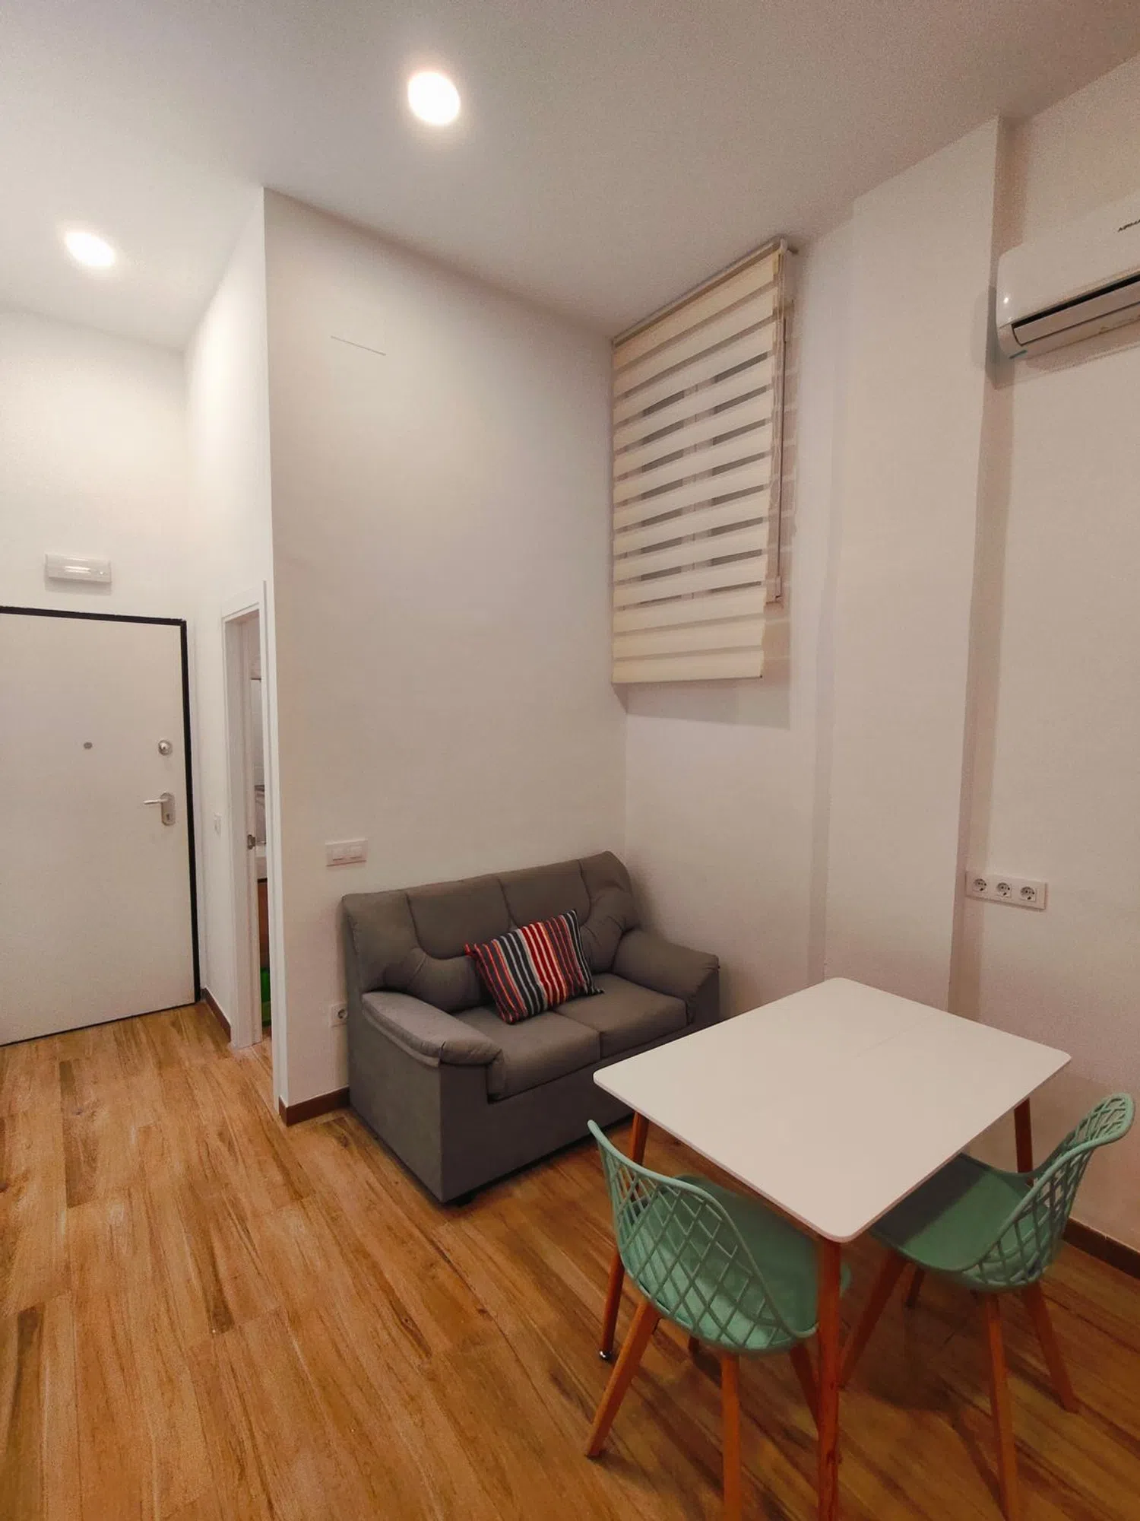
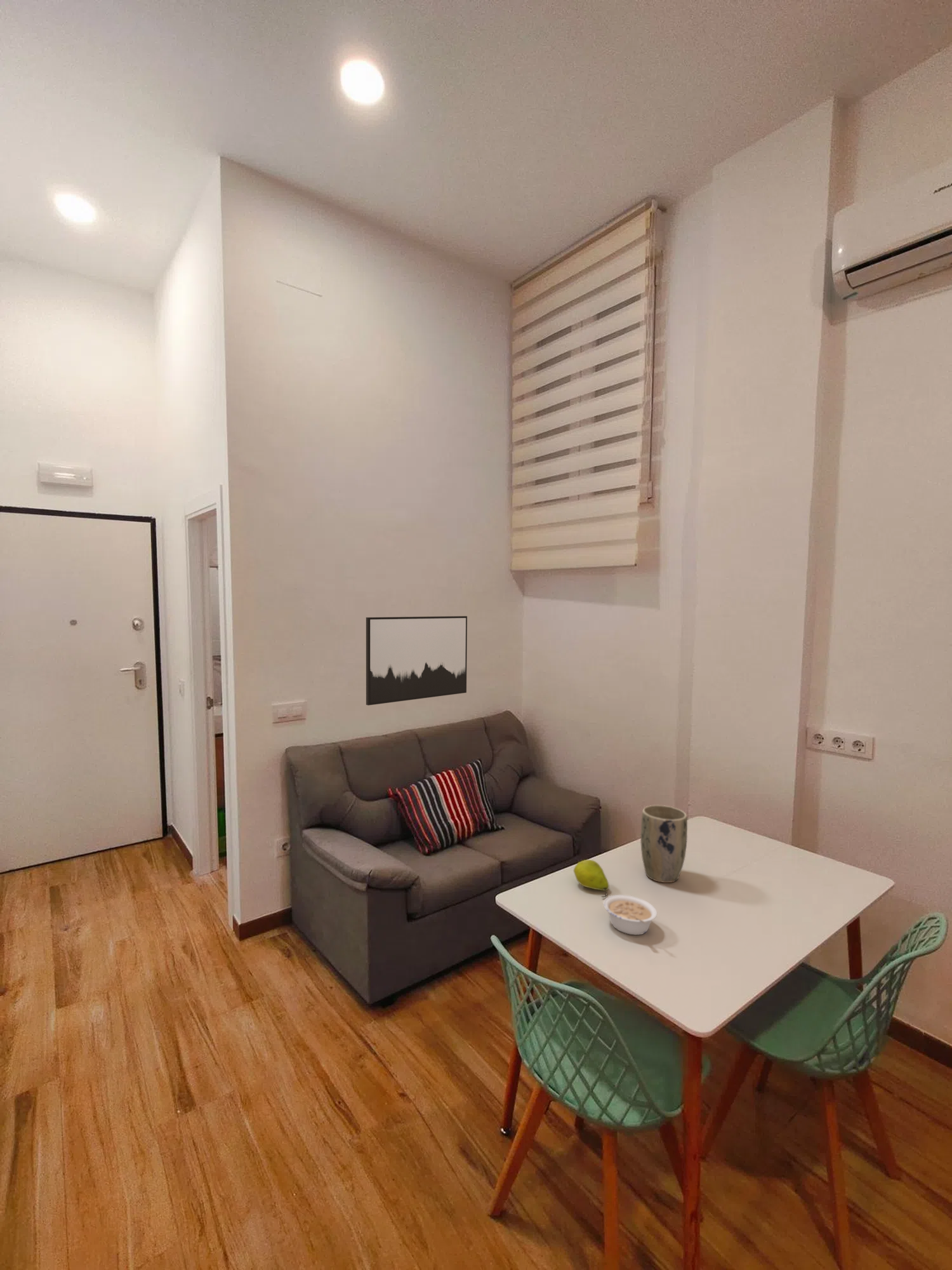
+ fruit [573,859,610,898]
+ wall art [366,615,468,706]
+ plant pot [640,805,688,883]
+ legume [602,894,658,935]
